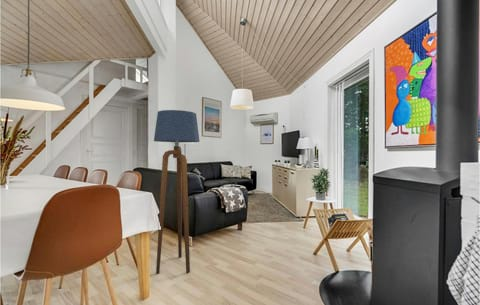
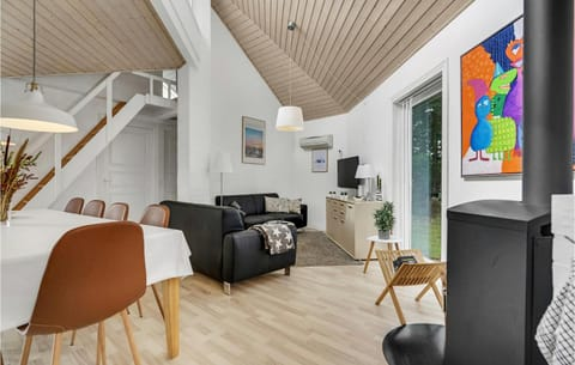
- floor lamp [153,109,200,275]
